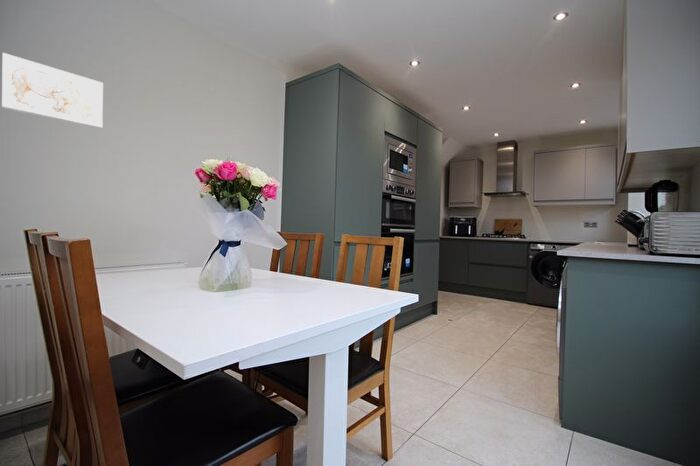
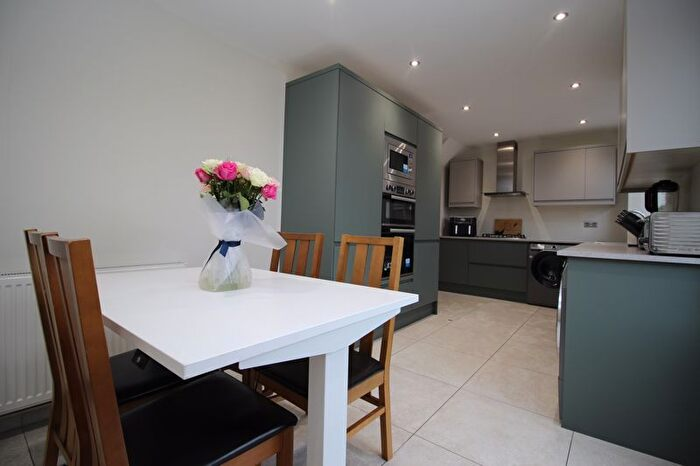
- wall art [1,52,104,130]
